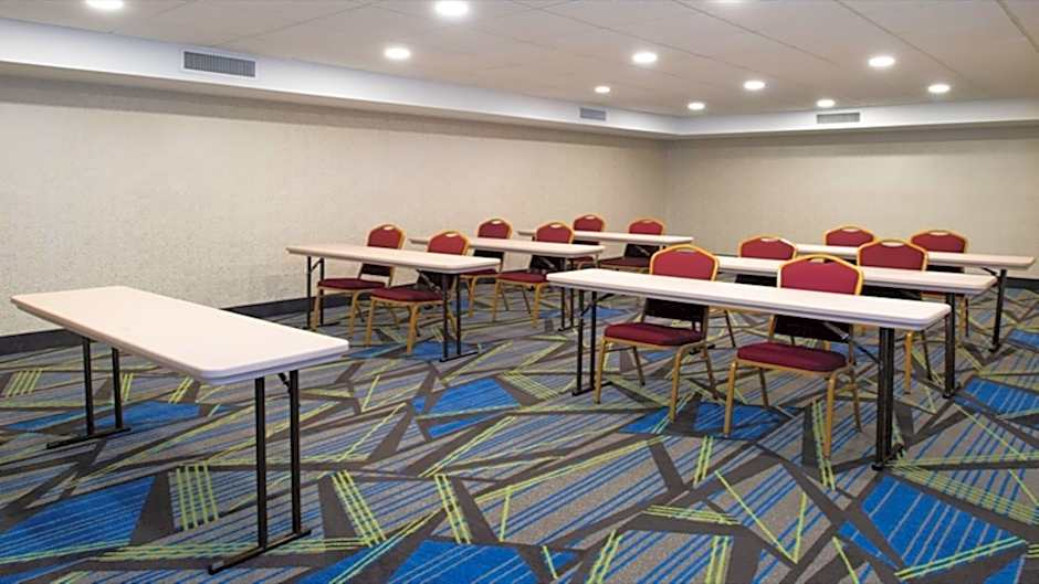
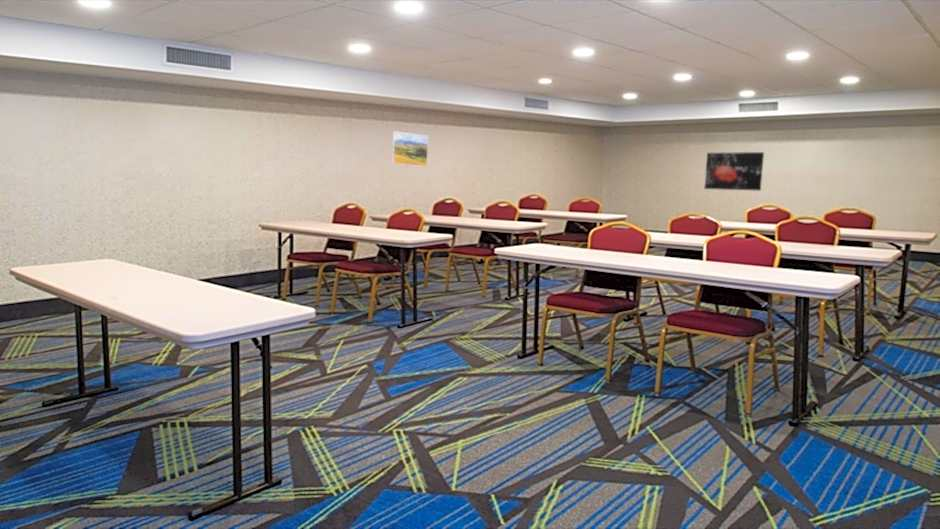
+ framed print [391,130,429,167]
+ wall art [703,151,765,192]
